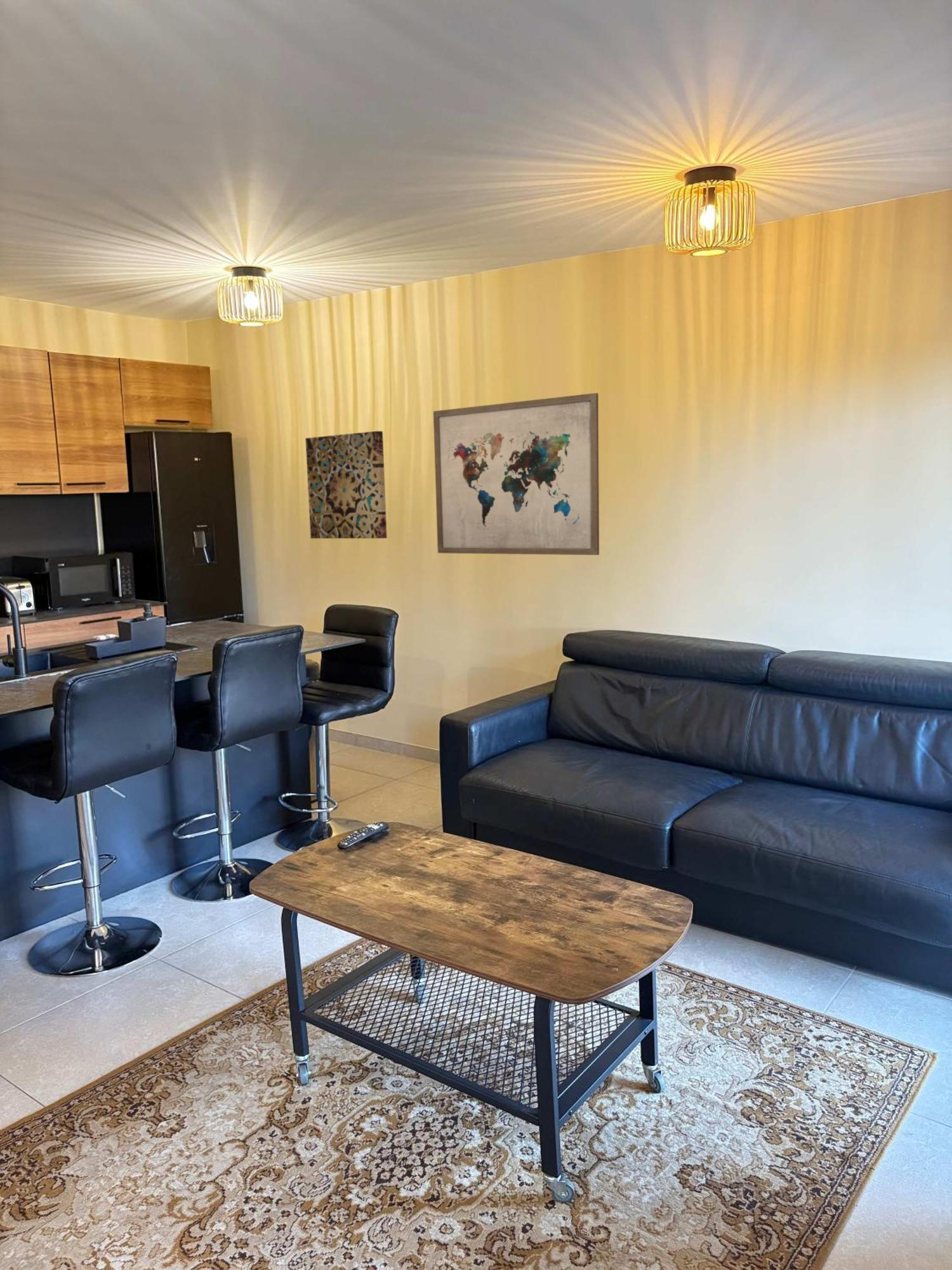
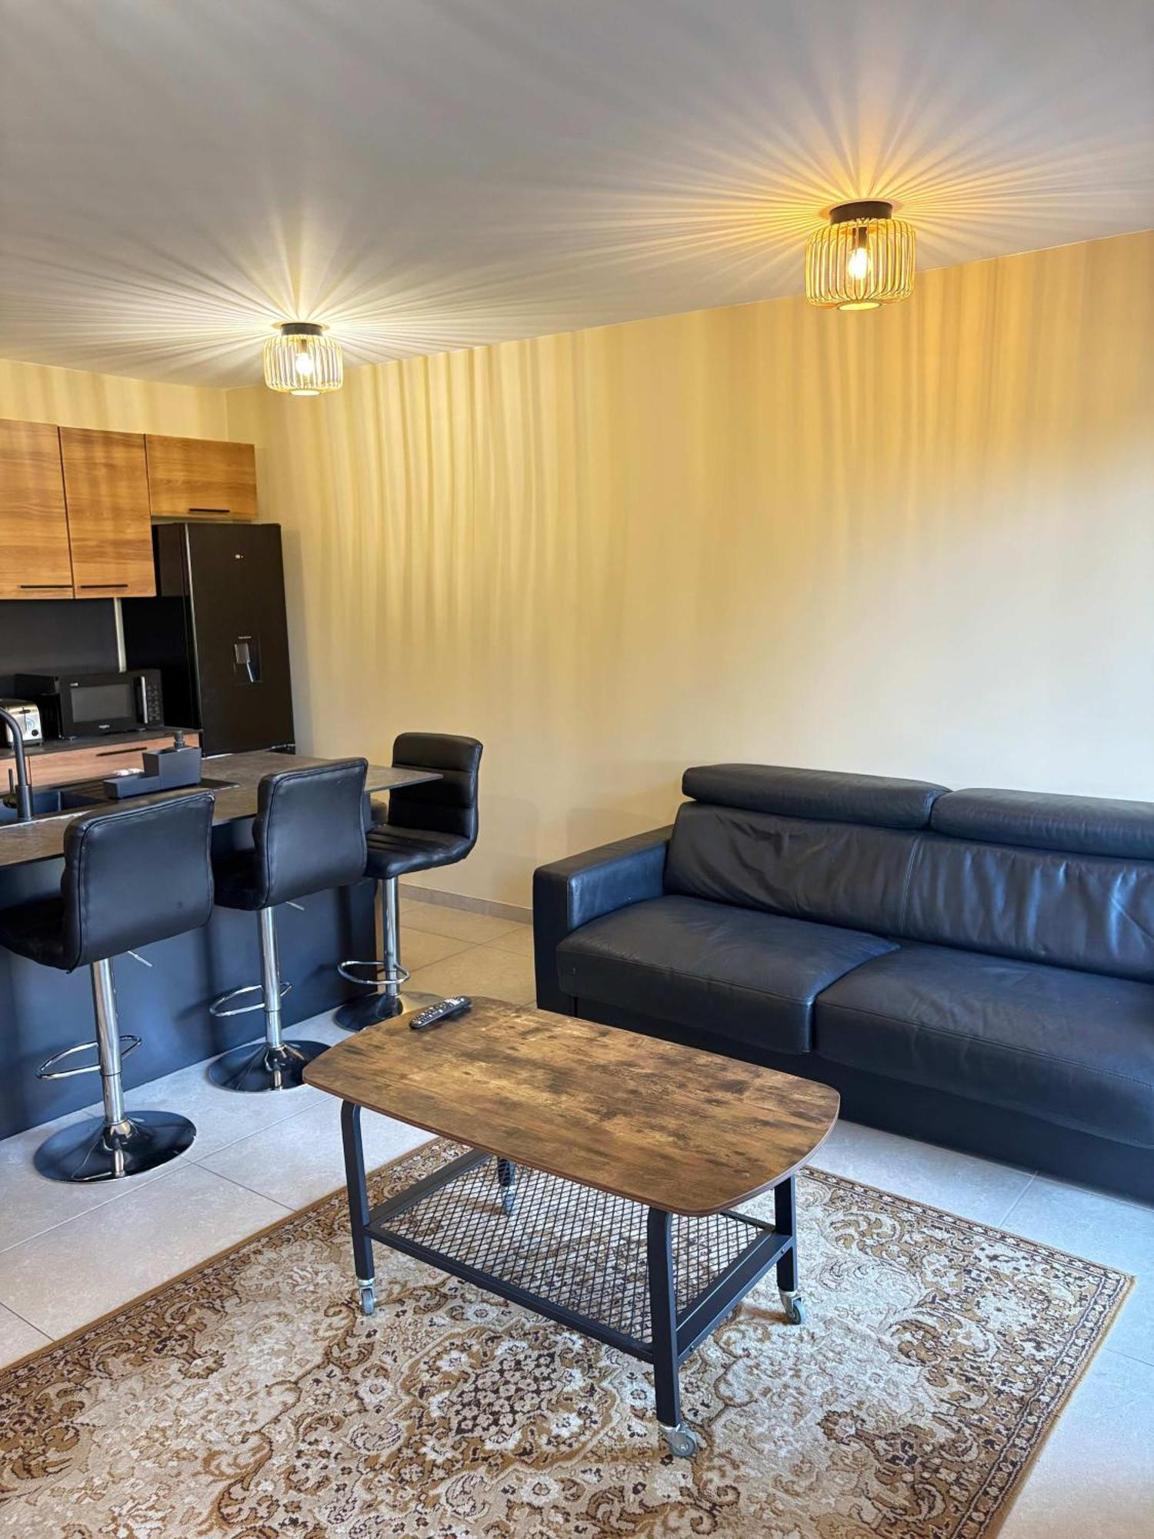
- wall art [433,392,600,556]
- wall art [305,431,388,539]
